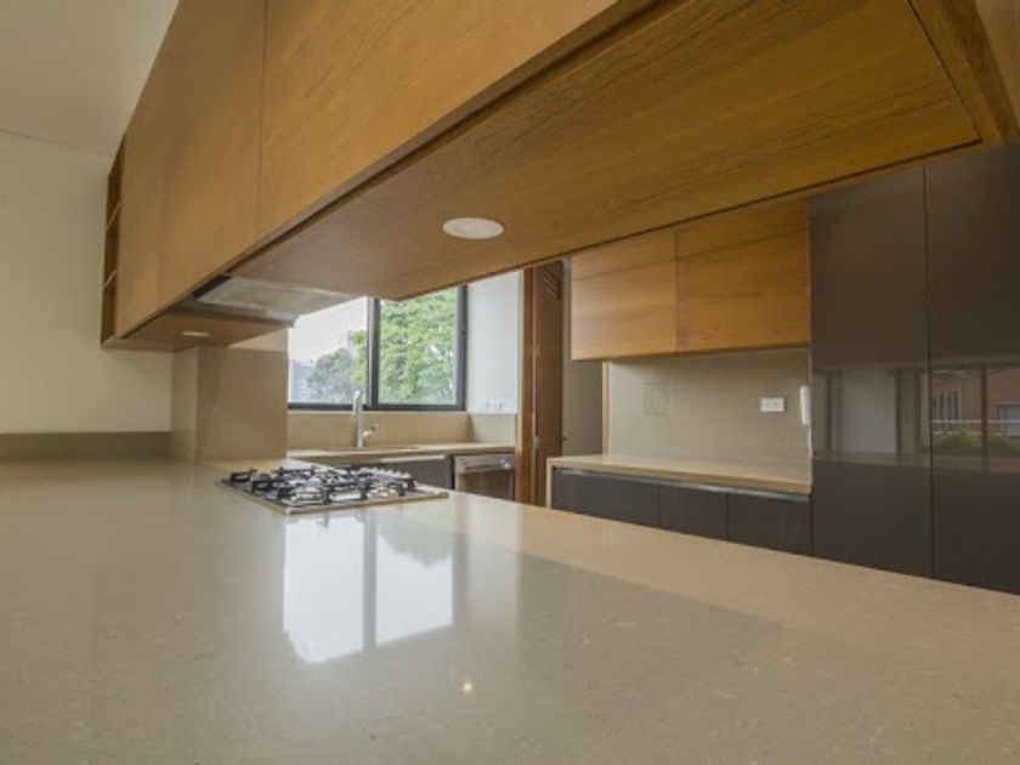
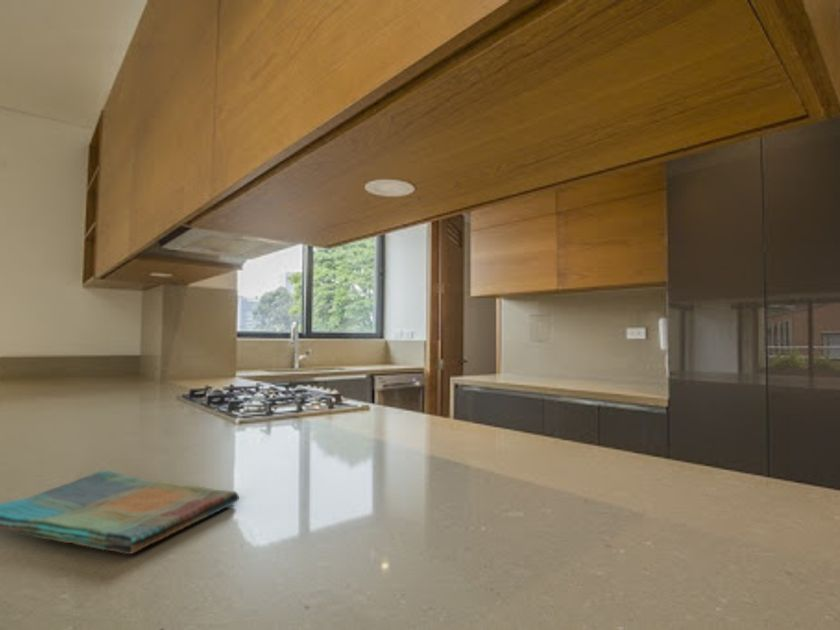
+ dish towel [0,470,240,555]
